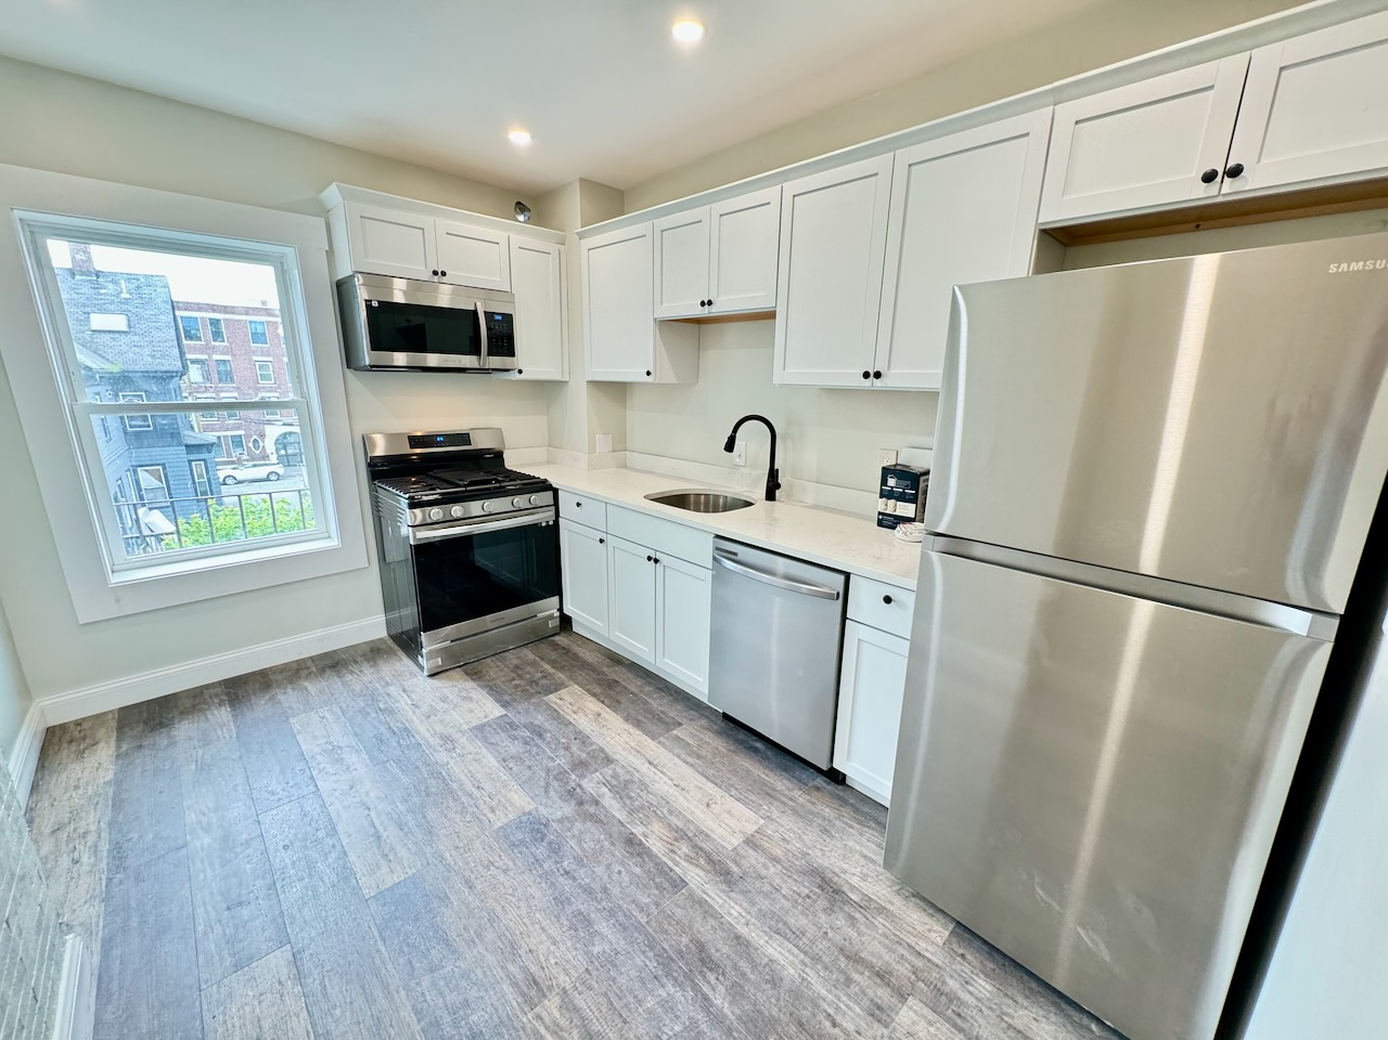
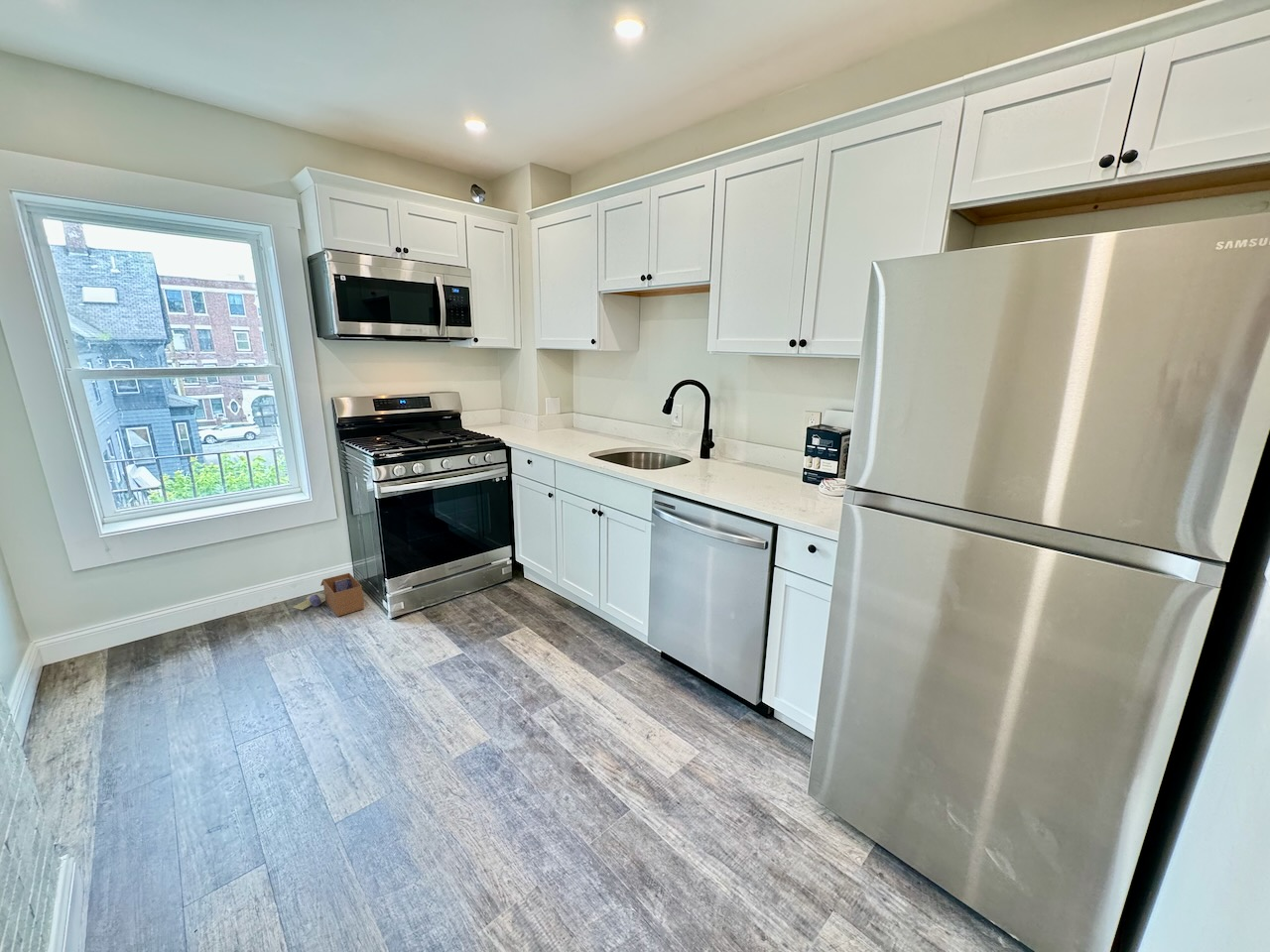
+ cardboard box [292,572,365,618]
